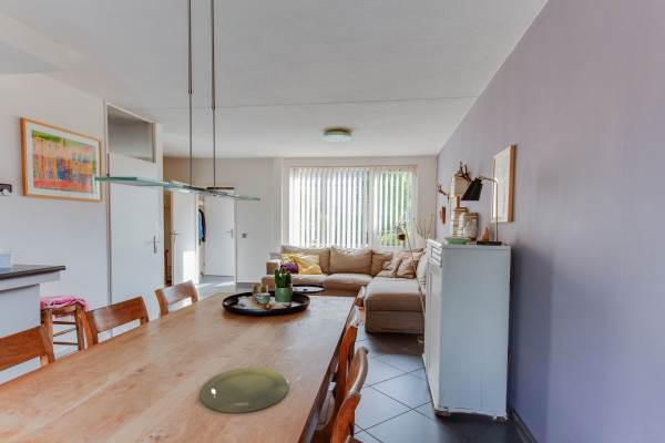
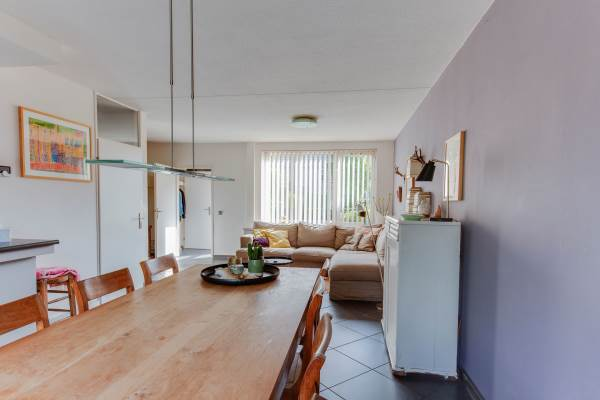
- plate [198,367,290,414]
